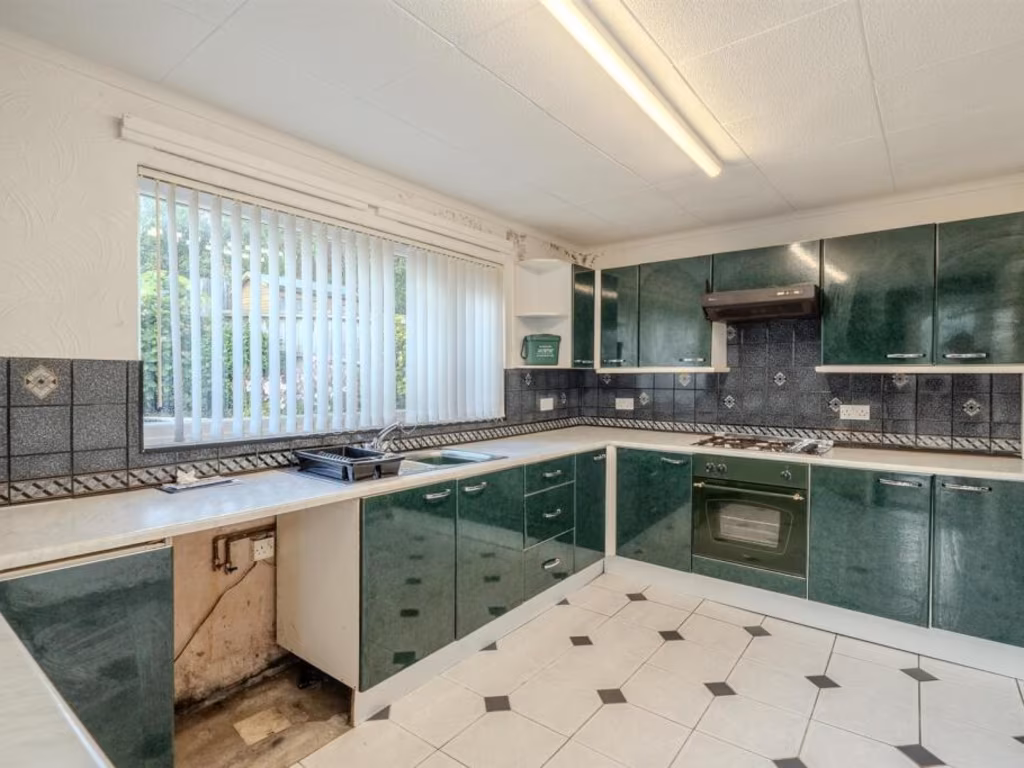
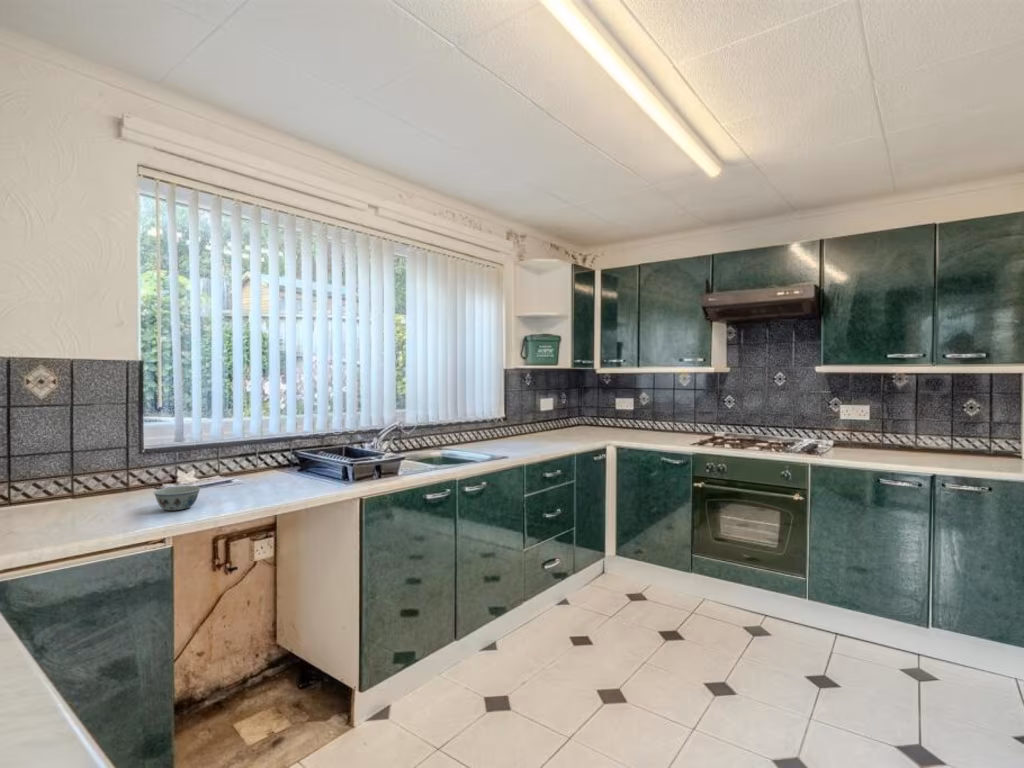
+ bowl [153,485,202,511]
